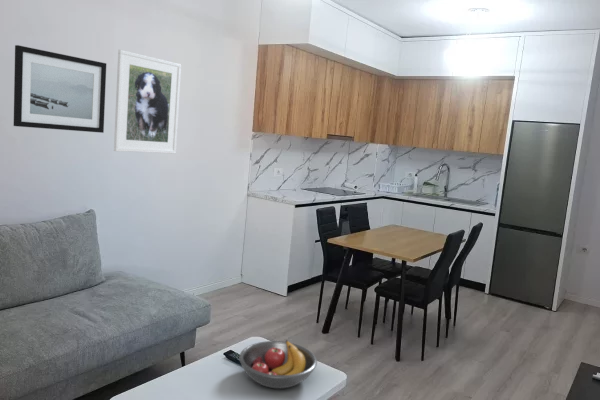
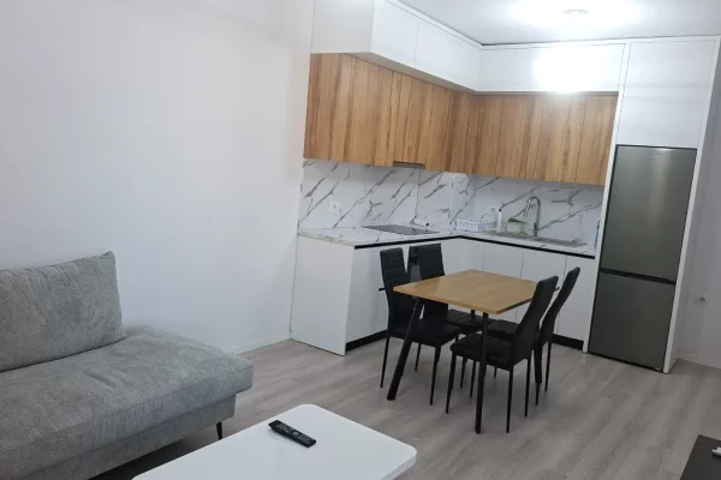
- wall art [13,44,107,134]
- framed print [113,49,182,155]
- fruit bowl [238,339,318,389]
